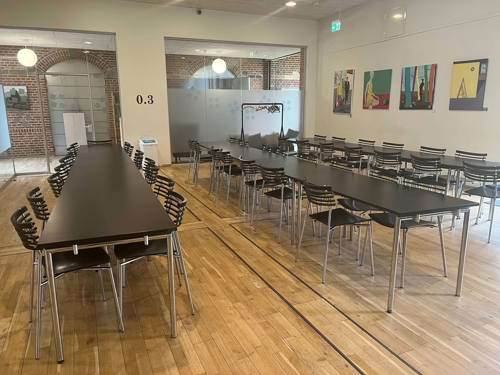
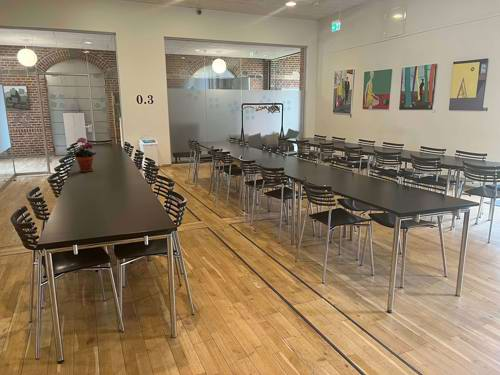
+ potted plant [72,137,97,173]
